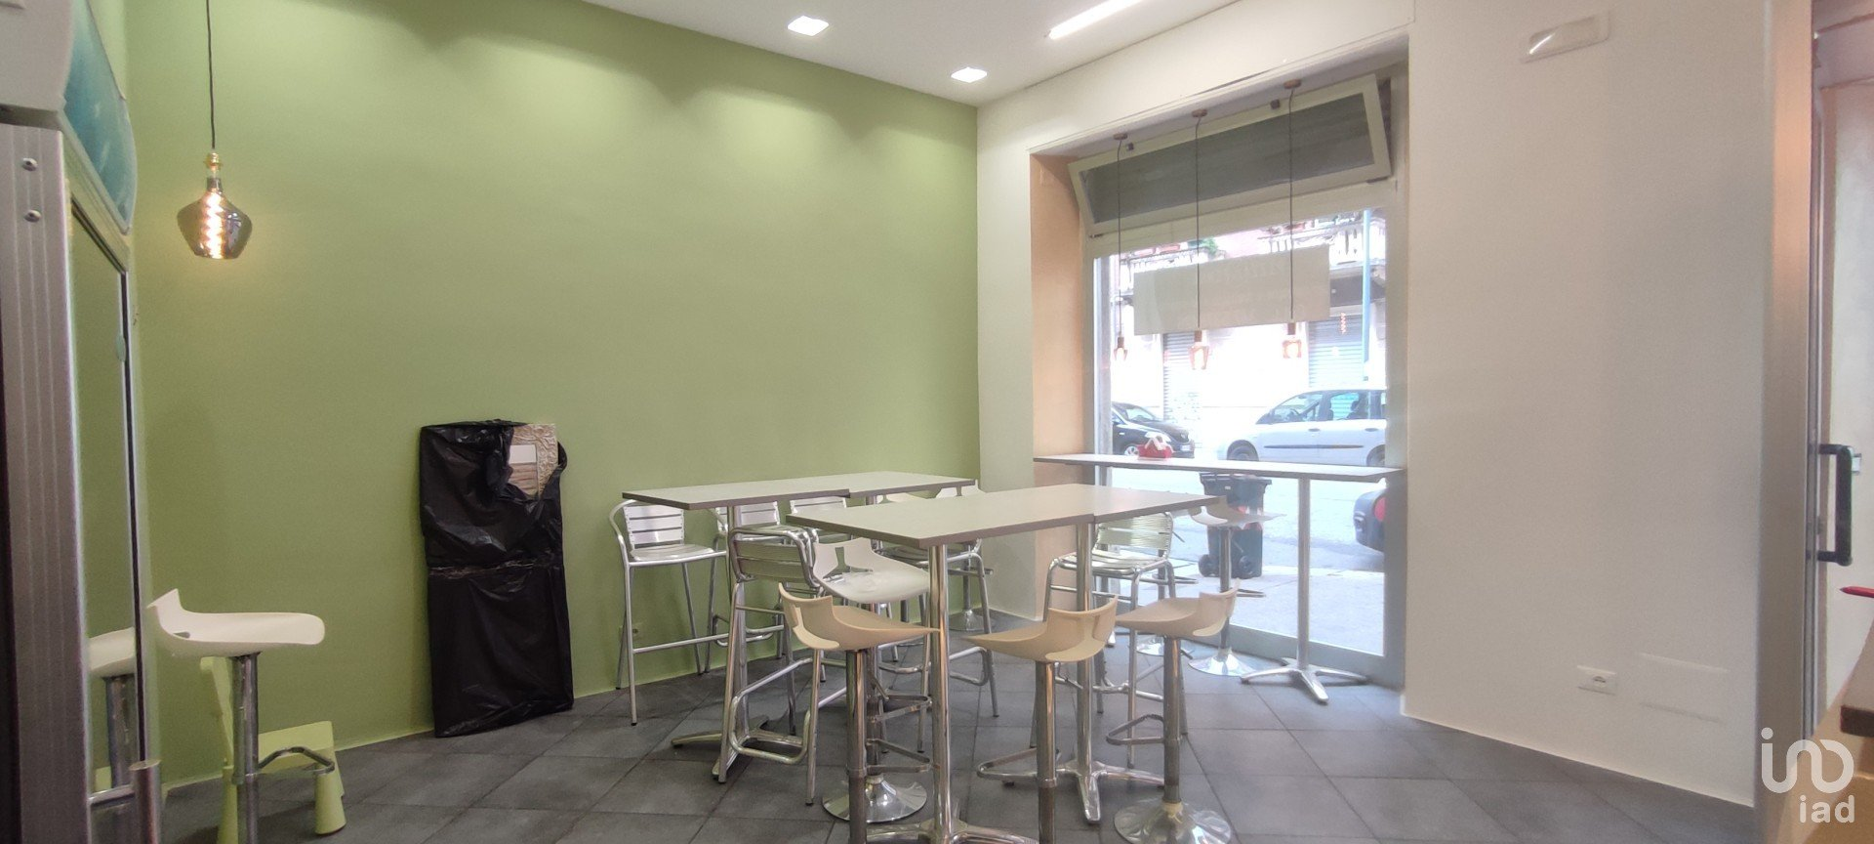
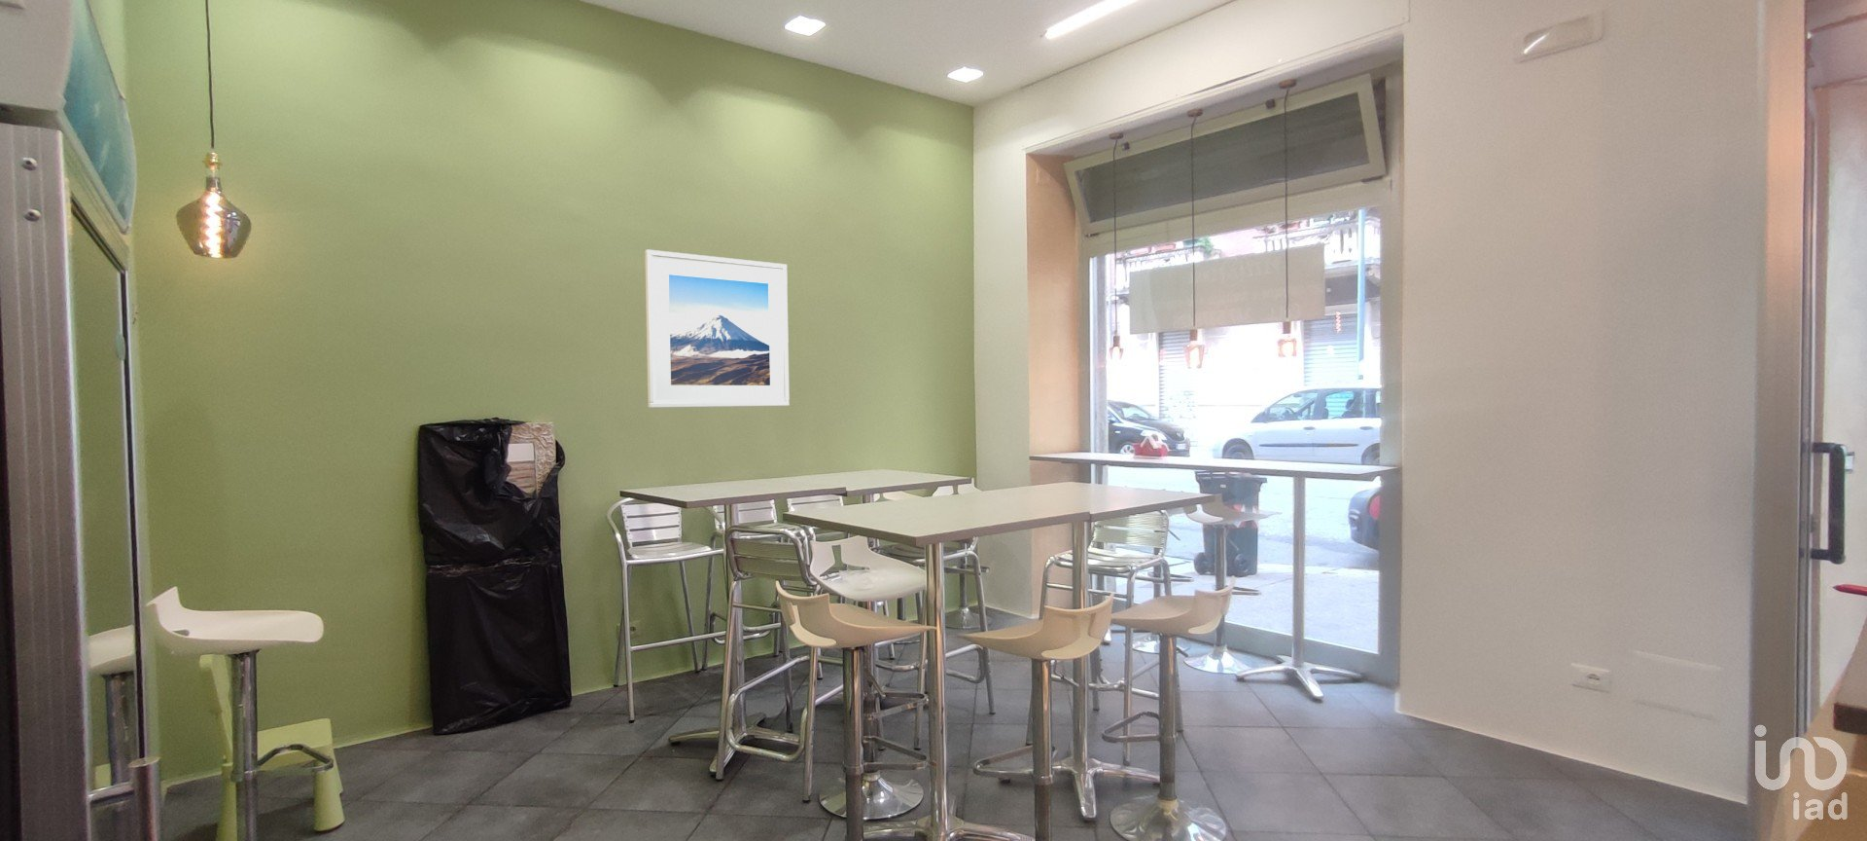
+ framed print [644,248,791,409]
